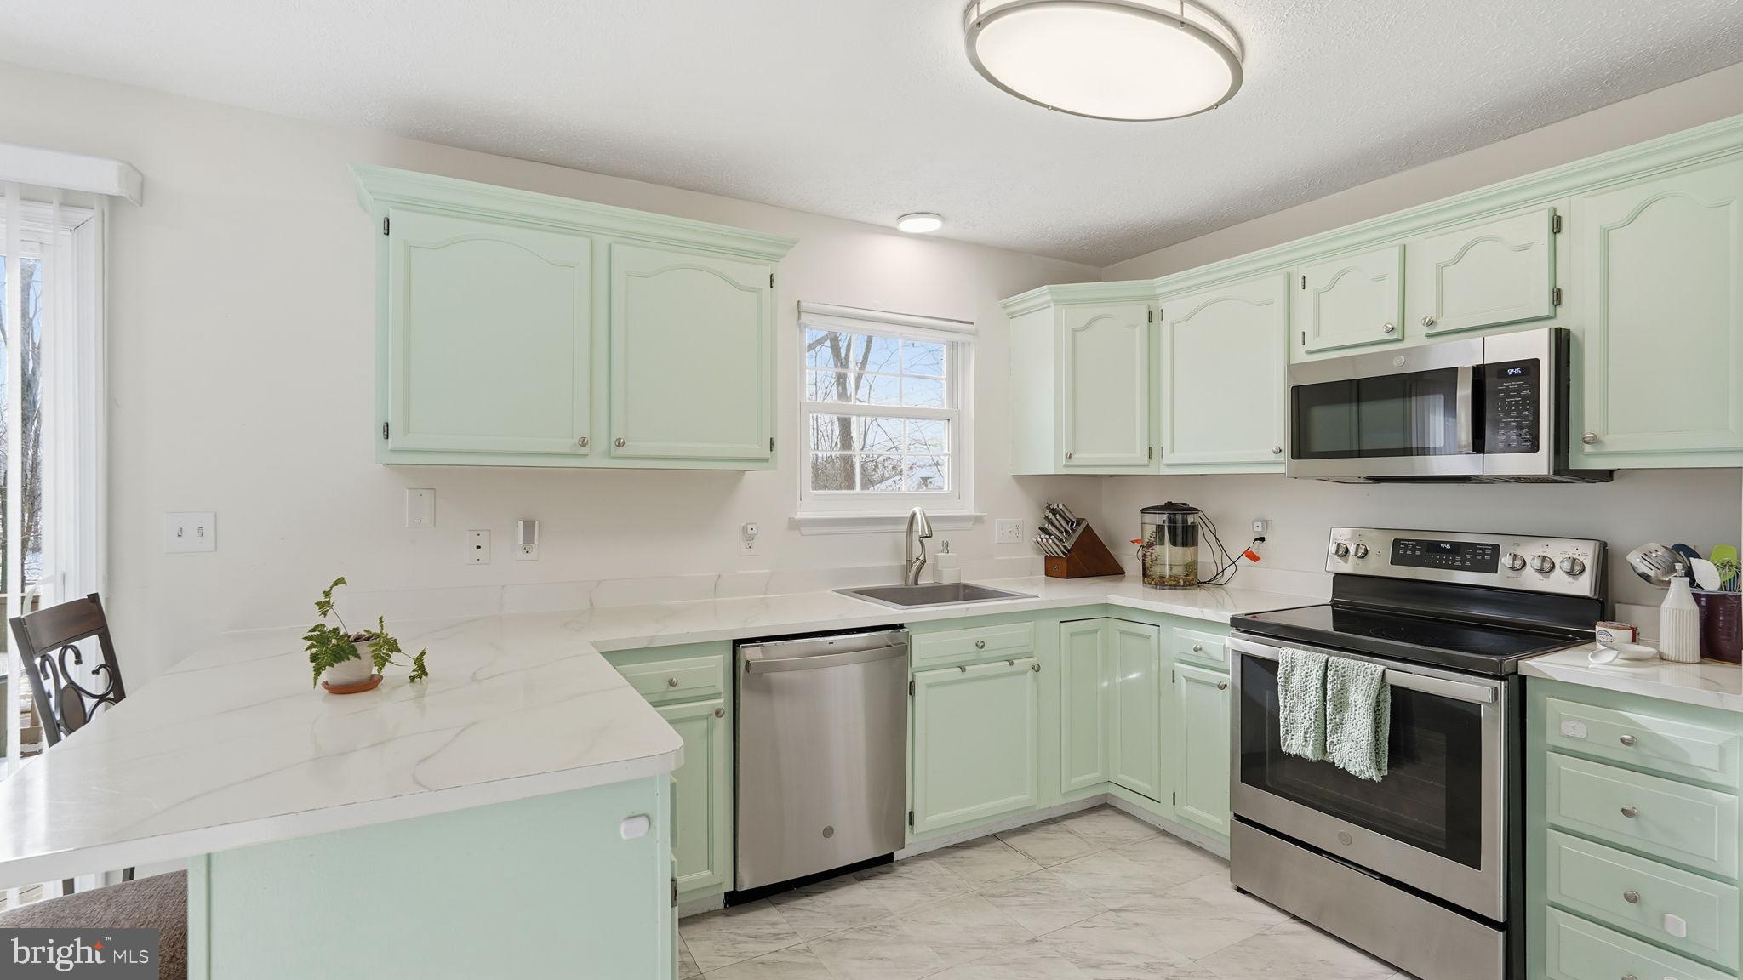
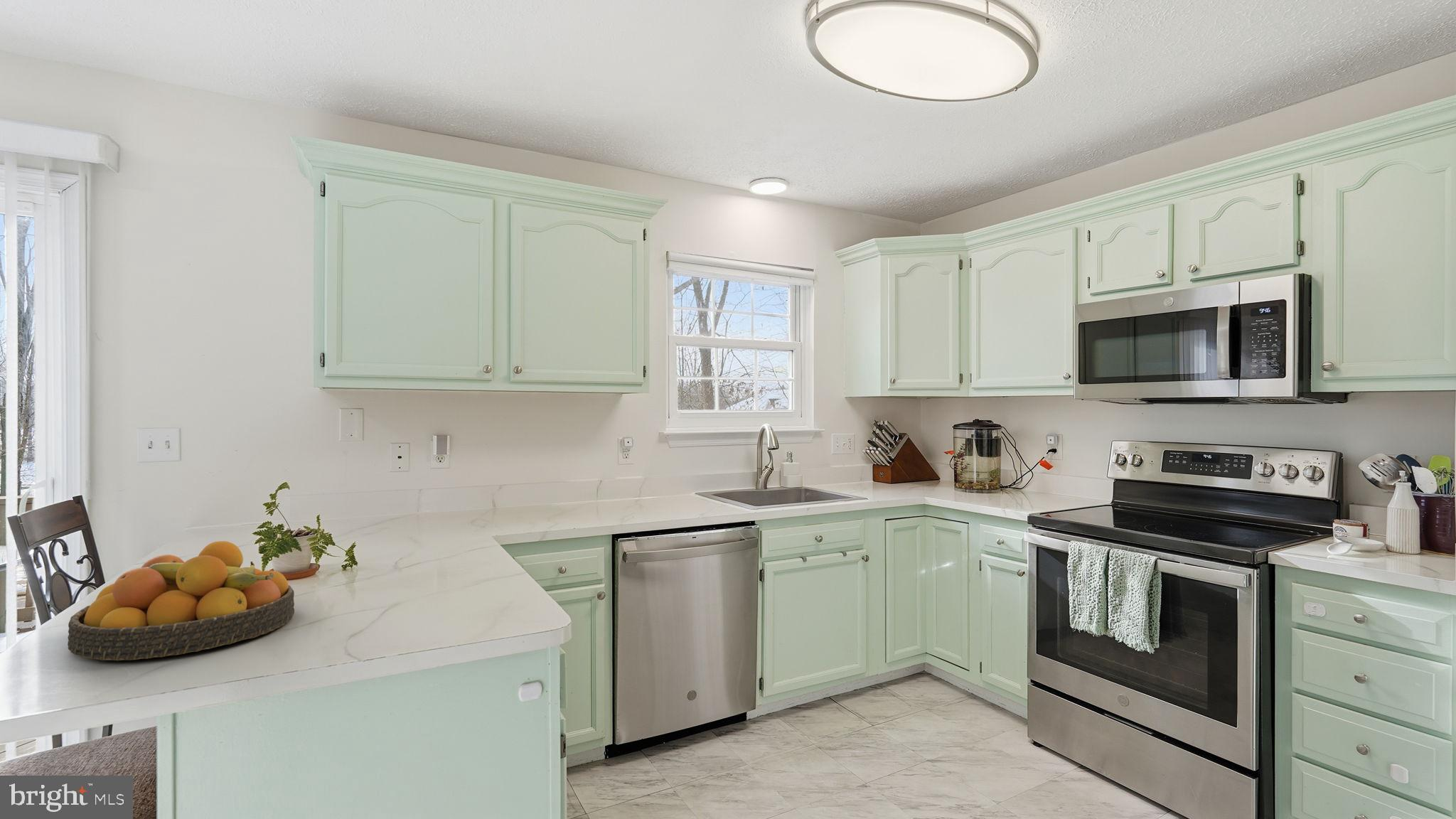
+ fruit bowl [67,540,295,661]
